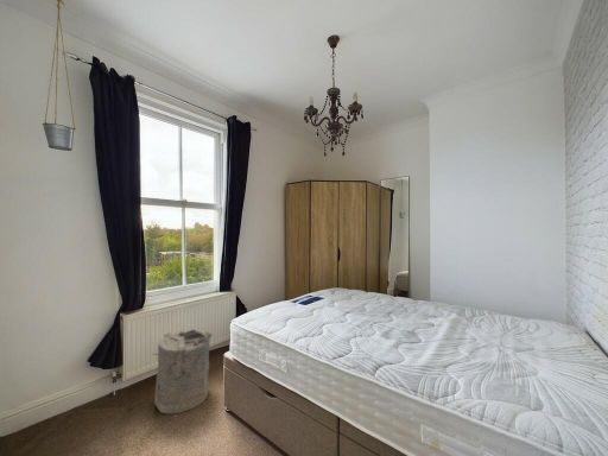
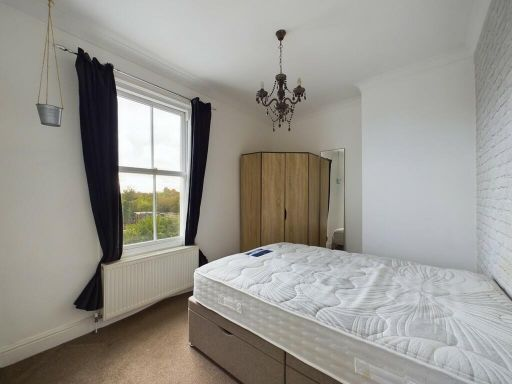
- laundry hamper [152,328,214,416]
